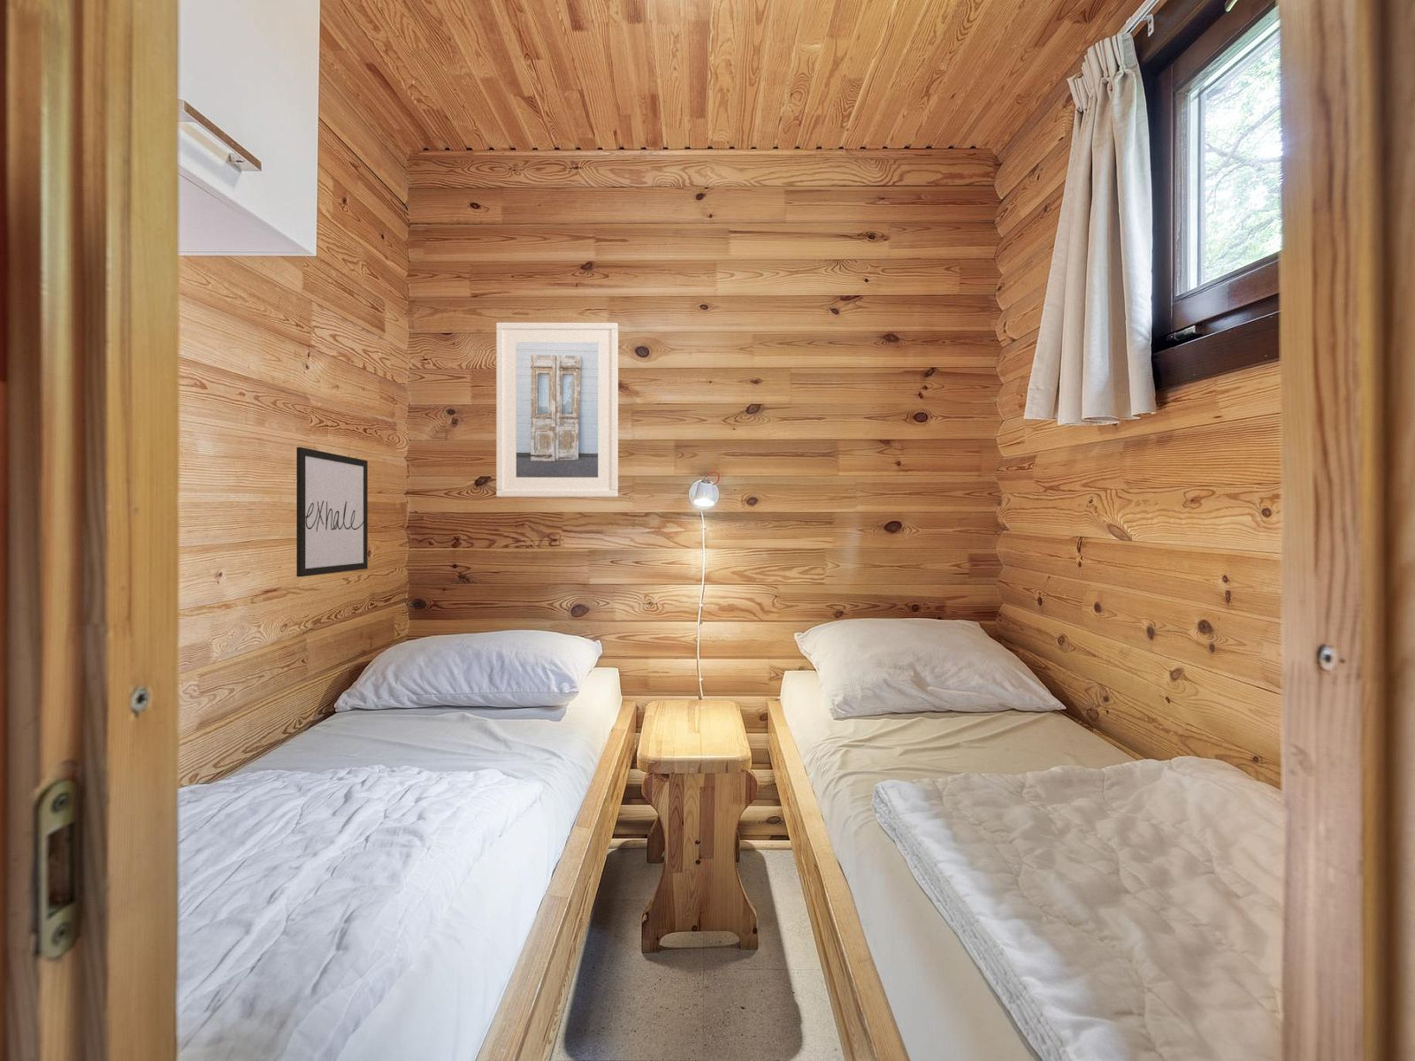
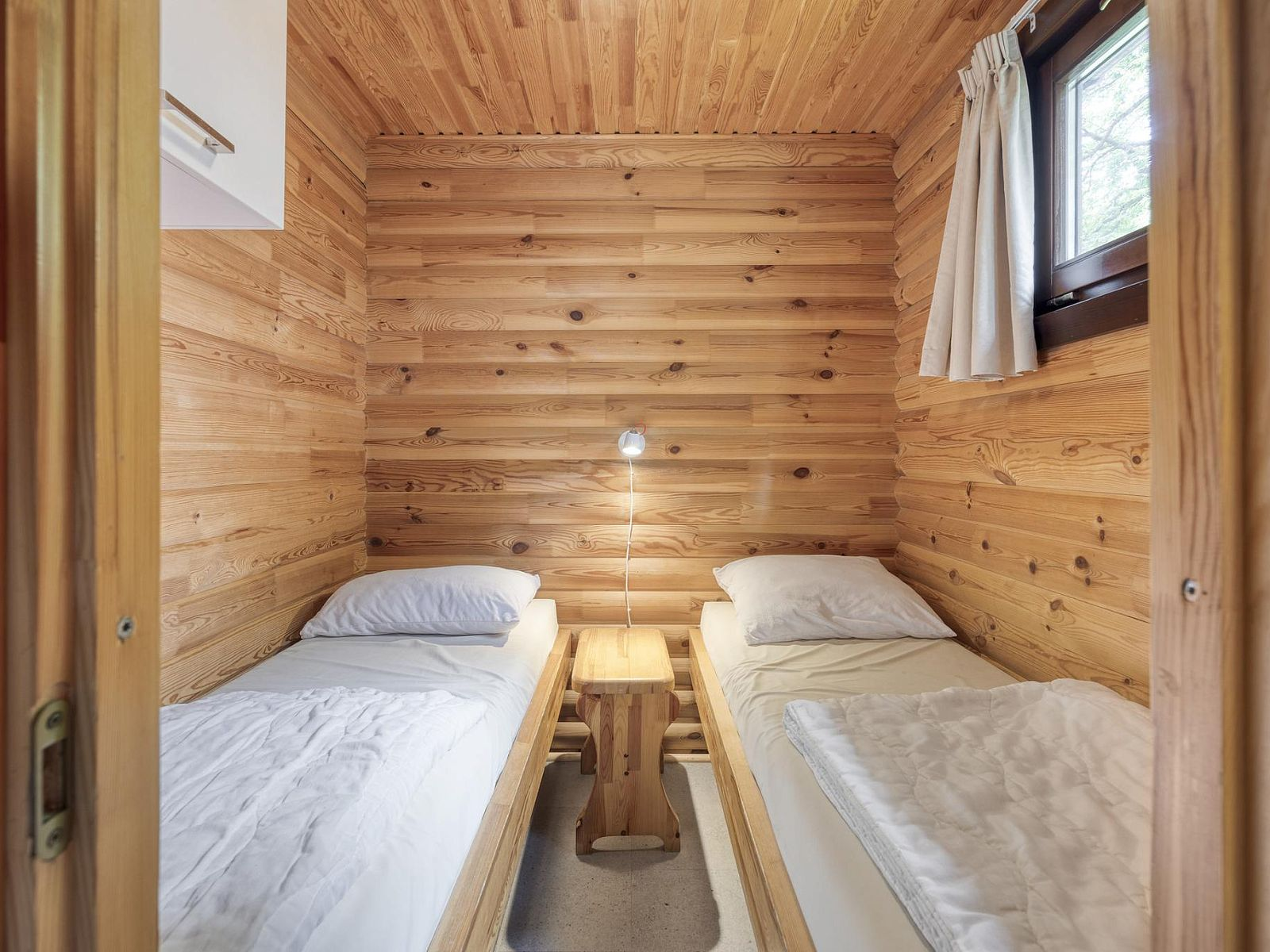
- wall art [295,447,369,577]
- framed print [495,322,619,498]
